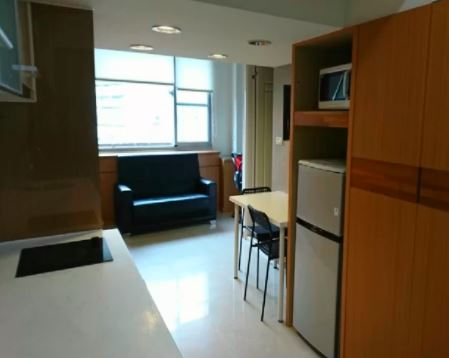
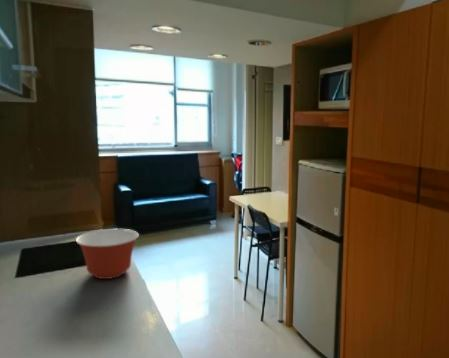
+ mixing bowl [75,228,140,280]
